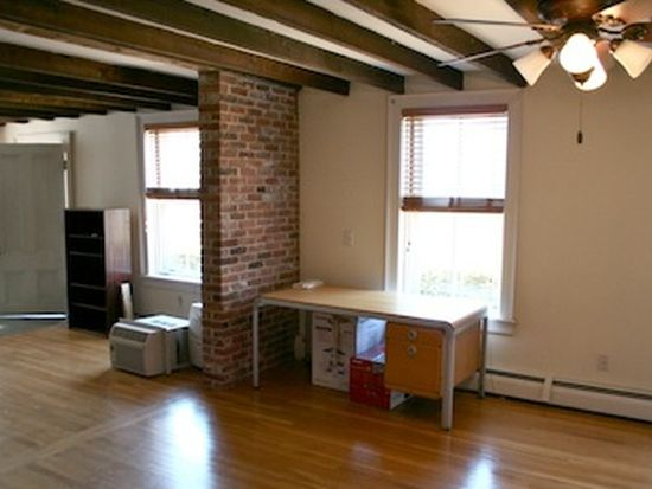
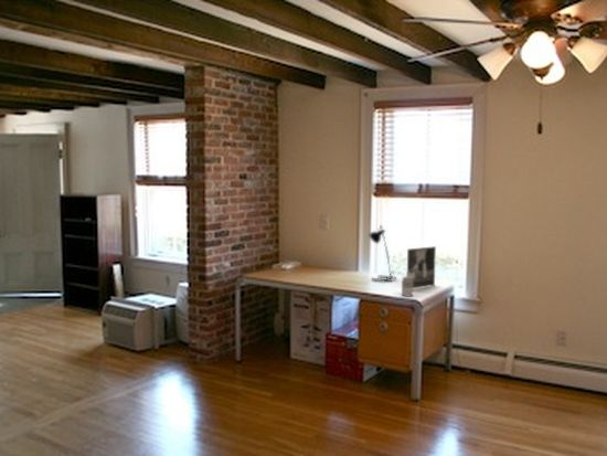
+ desk lamp [369,227,398,283]
+ picture frame [401,245,437,298]
